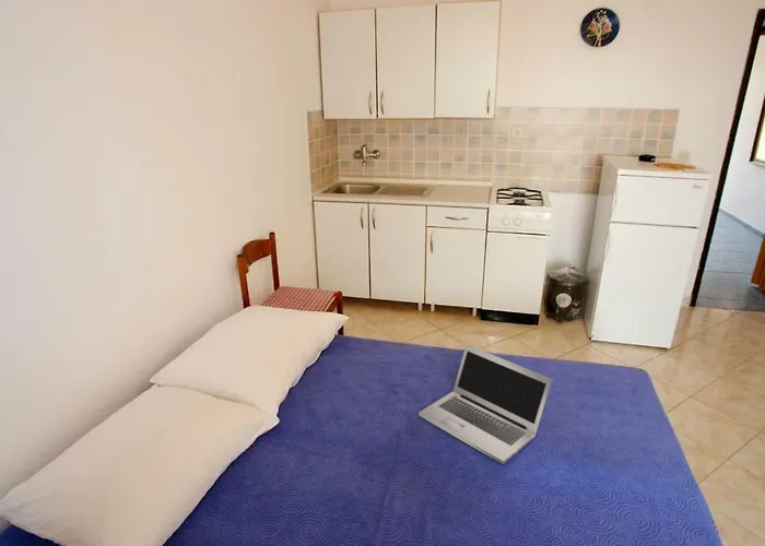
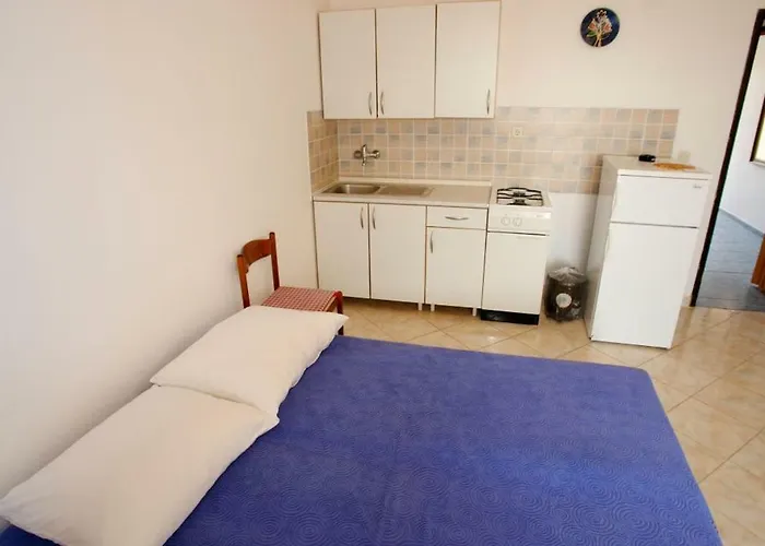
- laptop [417,343,553,465]
